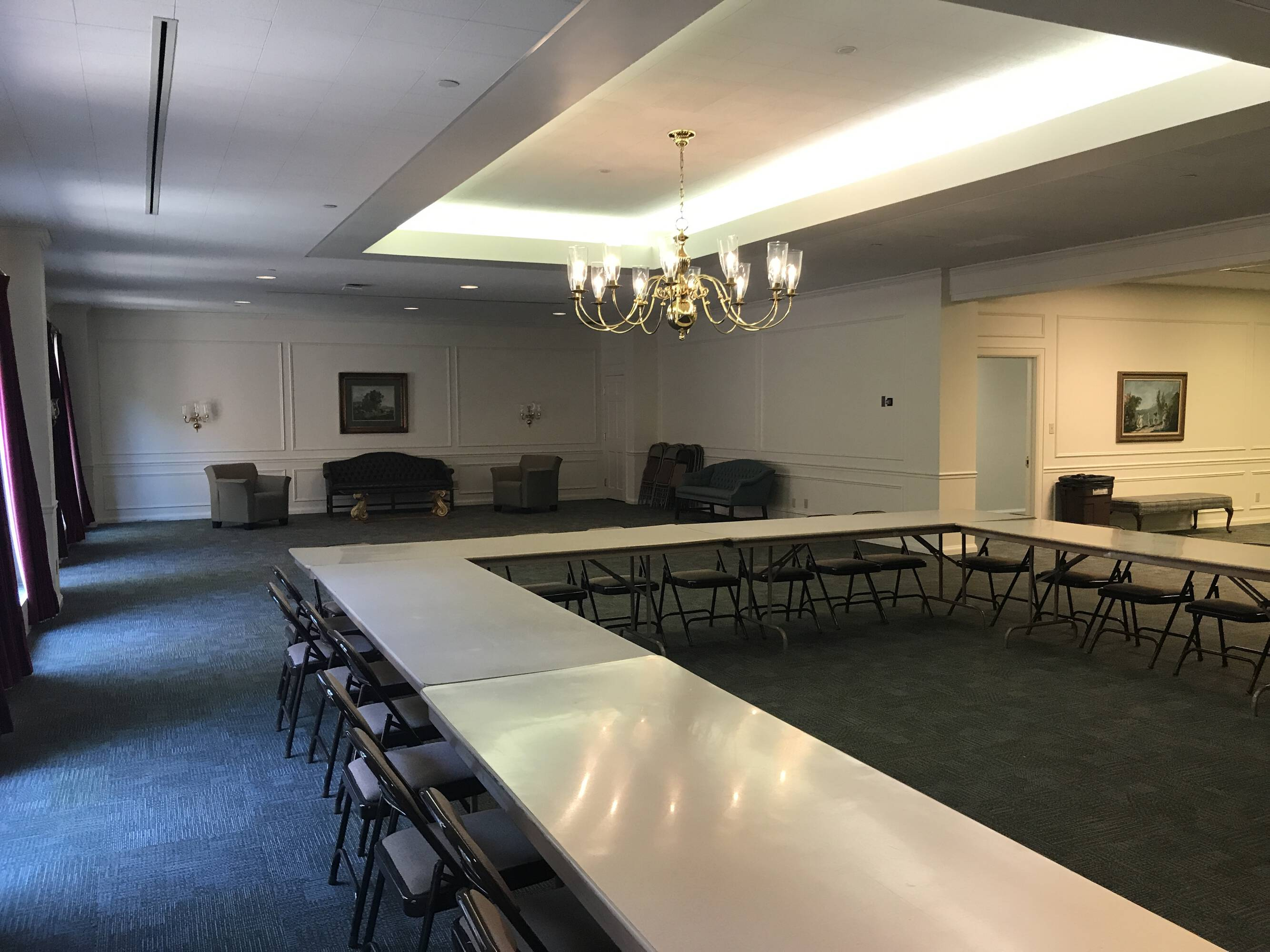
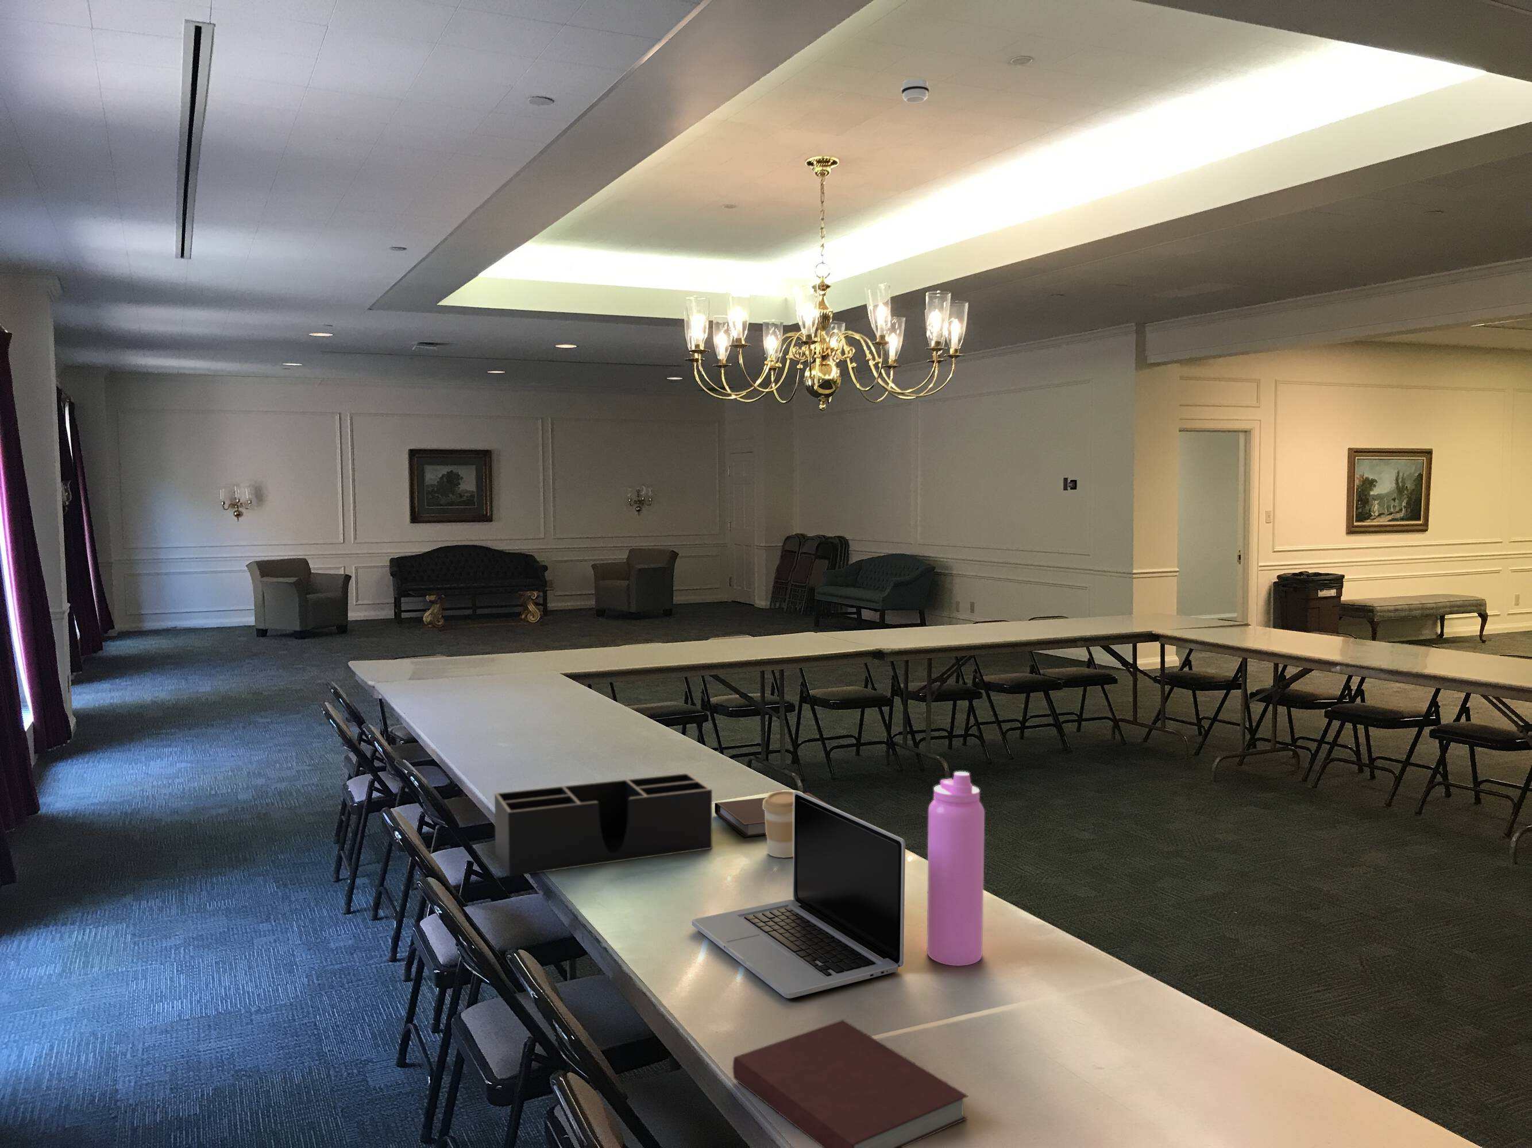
+ notebook [714,792,832,838]
+ desk organizer [495,773,713,877]
+ smoke detector [901,78,930,104]
+ laptop [691,790,906,998]
+ notebook [732,1019,969,1148]
+ water bottle [926,771,986,967]
+ coffee cup [762,790,795,859]
